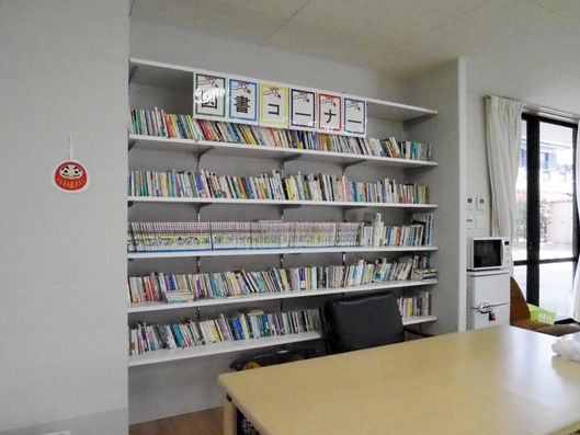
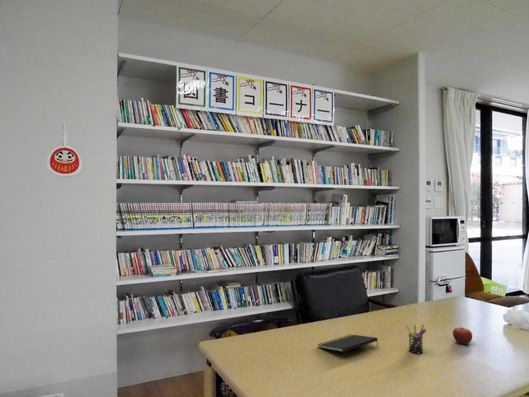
+ pen holder [405,323,427,354]
+ notepad [317,333,379,353]
+ fruit [452,326,473,345]
